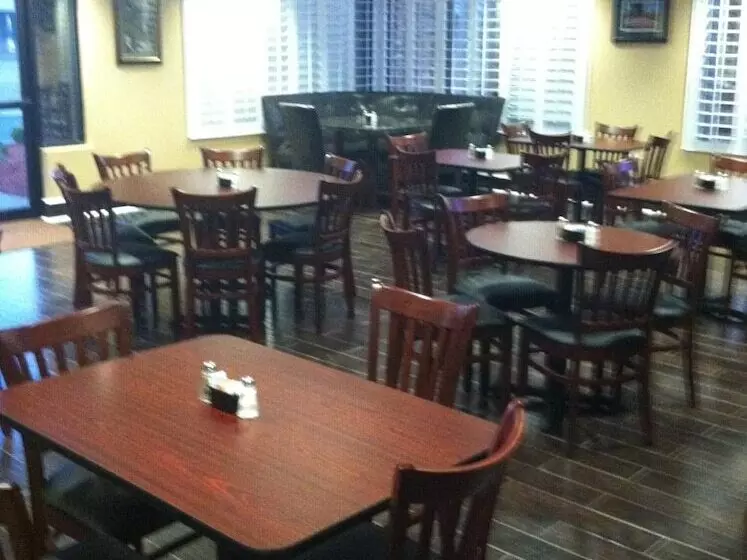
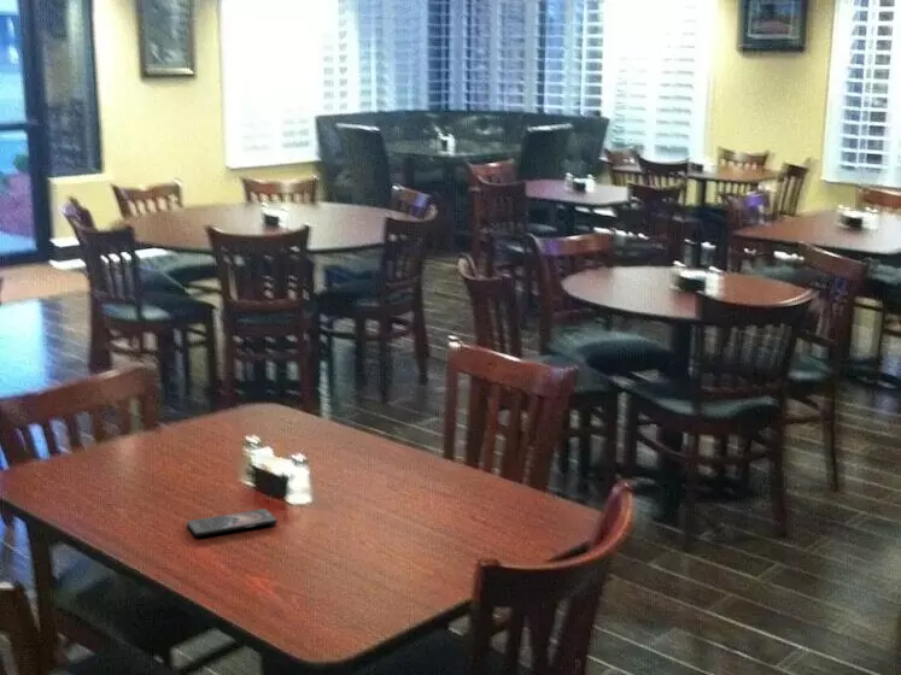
+ smartphone [186,507,279,538]
